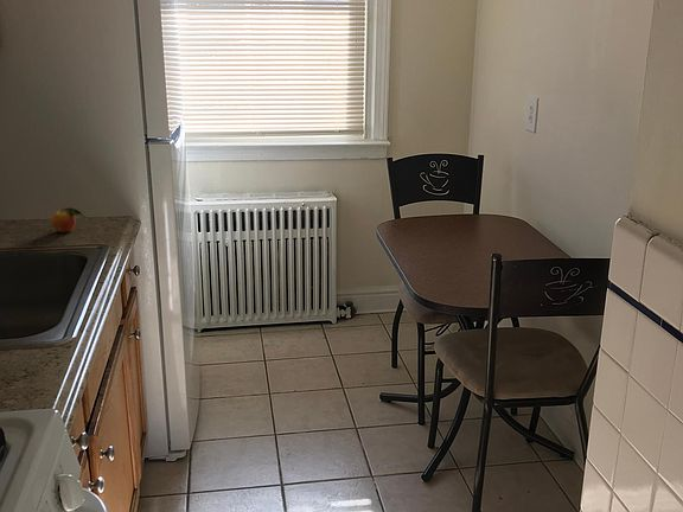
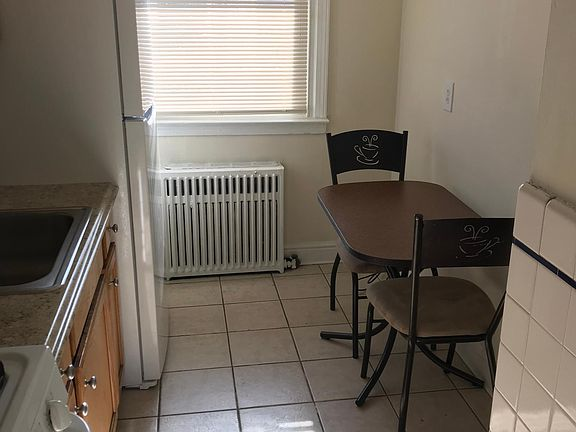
- fruit [51,206,90,233]
